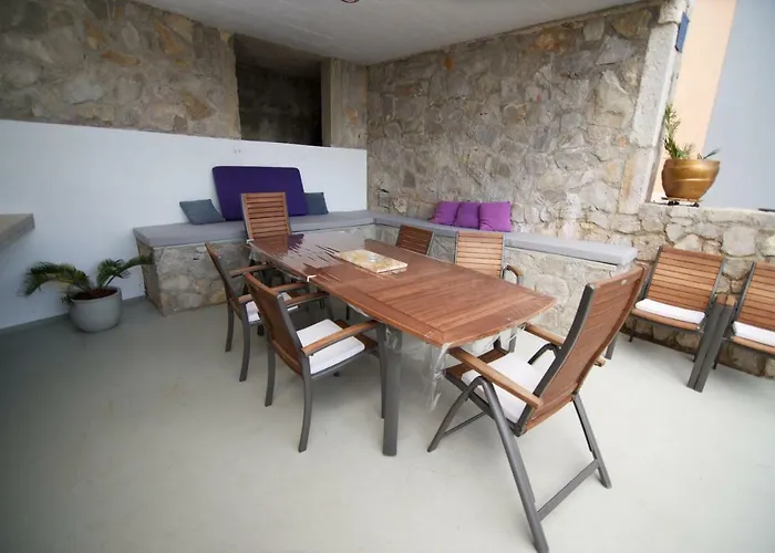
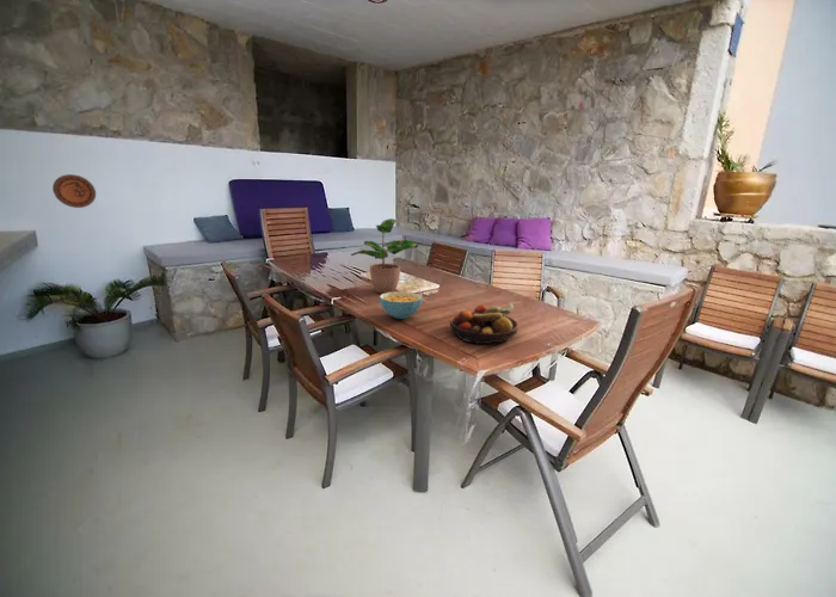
+ decorative plate [51,173,97,209]
+ fruit bowl [449,303,520,345]
+ potted plant [350,217,419,294]
+ cereal bowl [379,290,424,320]
